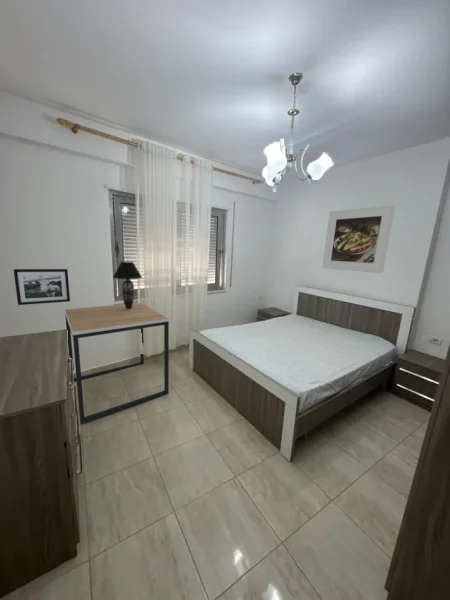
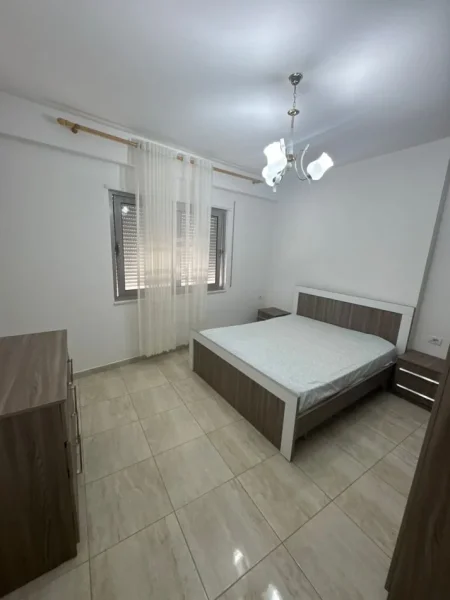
- table lamp [112,261,143,309]
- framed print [321,204,396,274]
- side table [64,302,170,425]
- picture frame [13,268,71,306]
